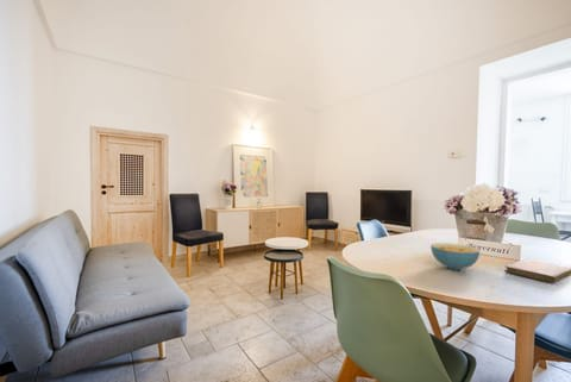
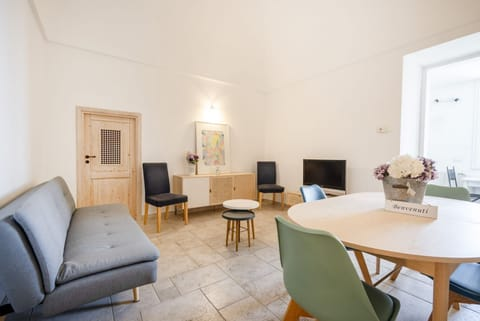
- cereal bowl [429,242,481,271]
- notebook [503,258,571,284]
